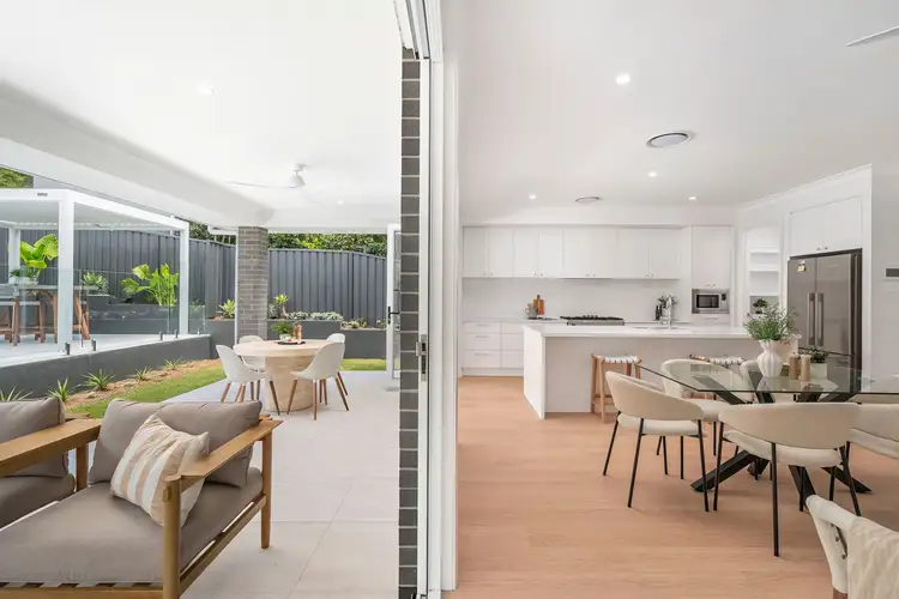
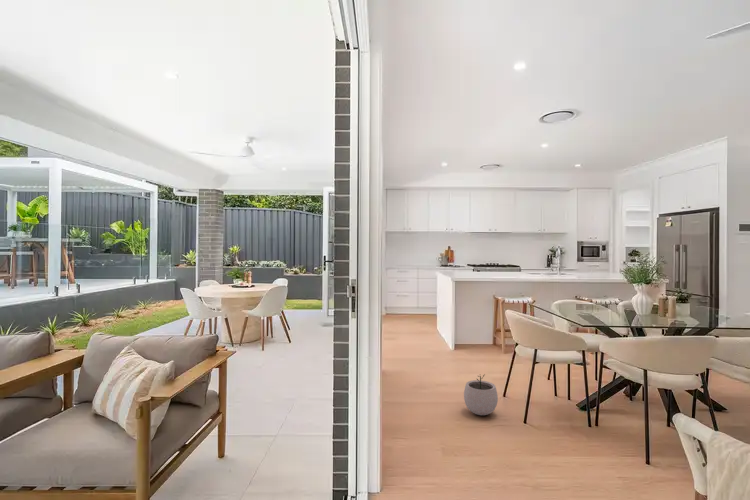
+ plant pot [463,373,499,416]
